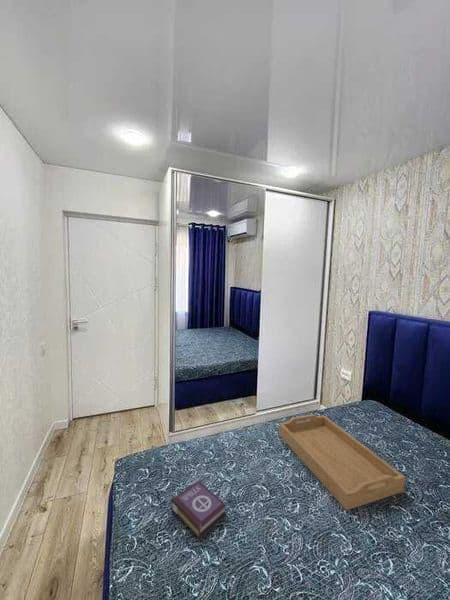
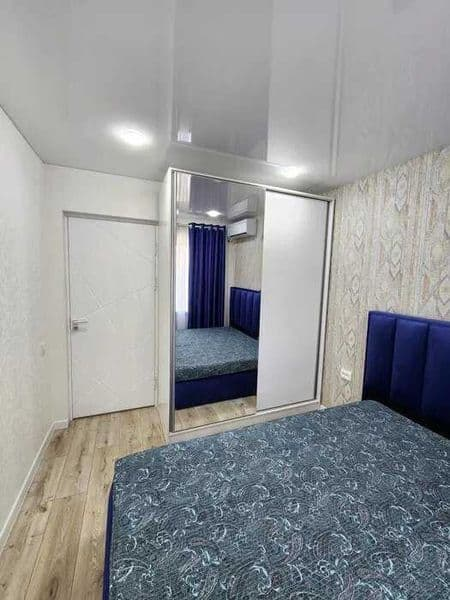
- serving tray [278,413,406,511]
- book [170,480,228,540]
